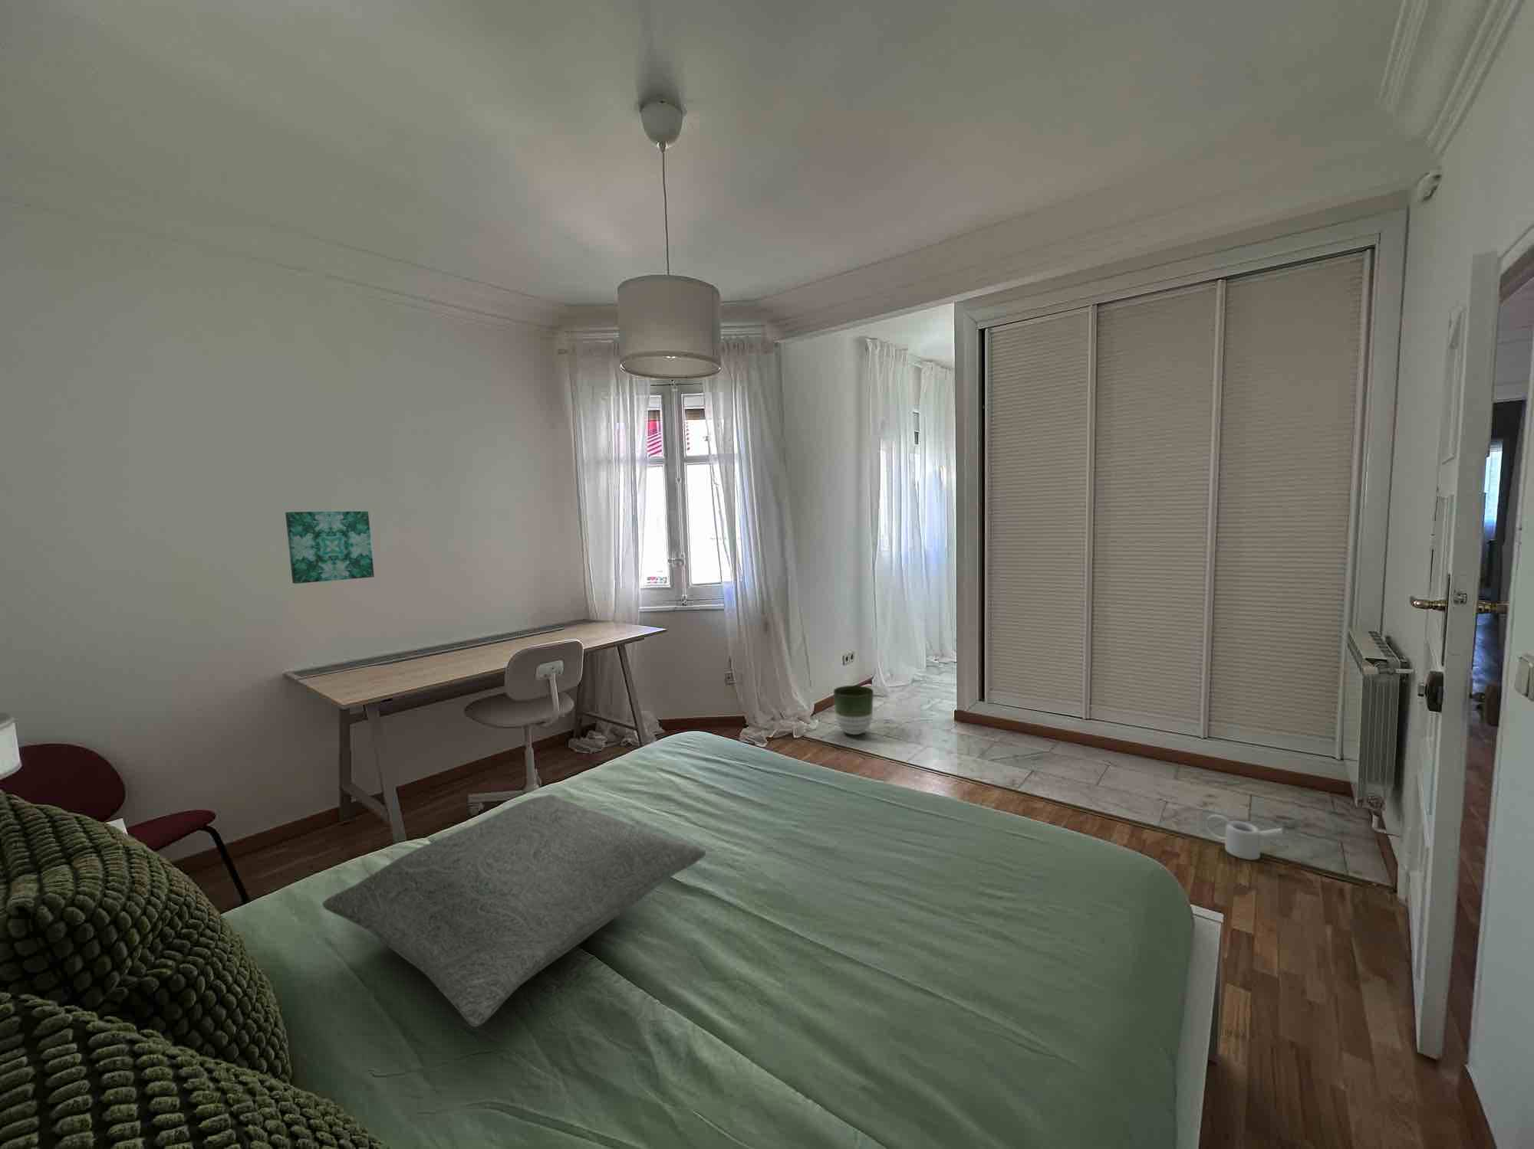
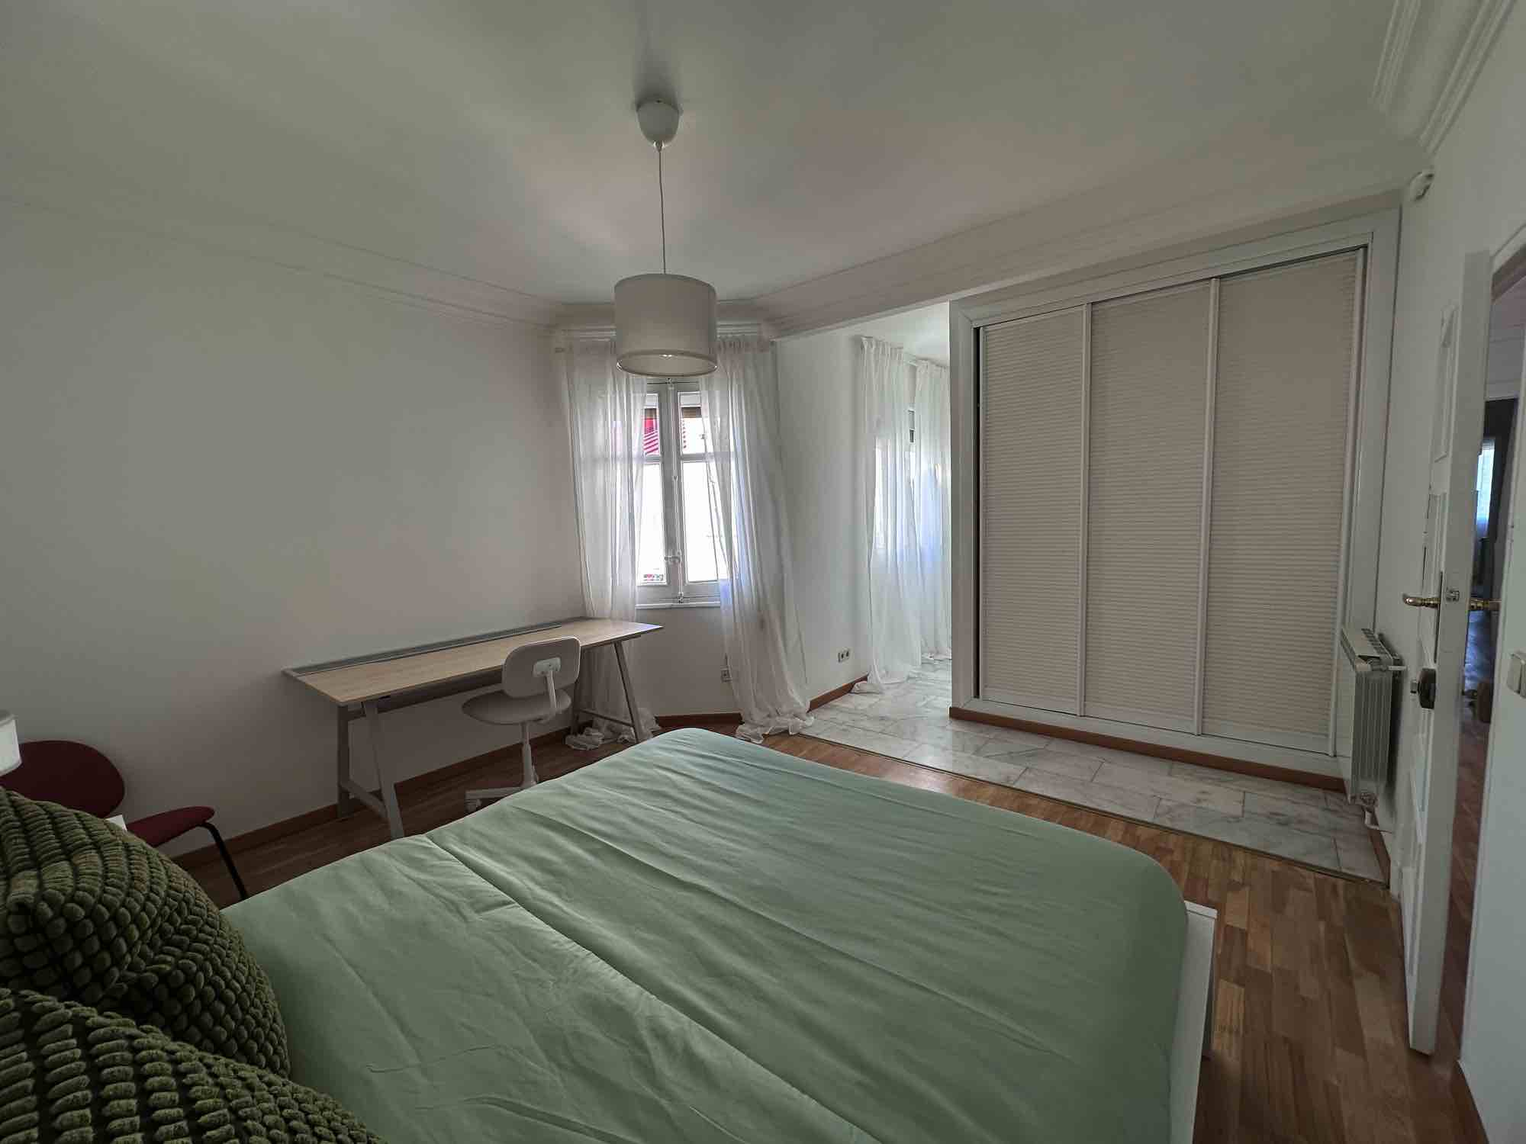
- planter [833,684,875,735]
- wall art [285,511,376,584]
- watering can [1204,813,1288,861]
- pillow [321,794,707,1028]
